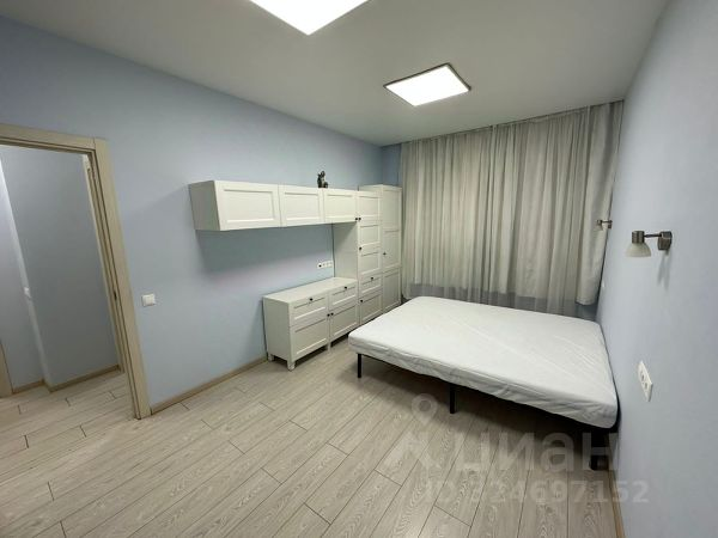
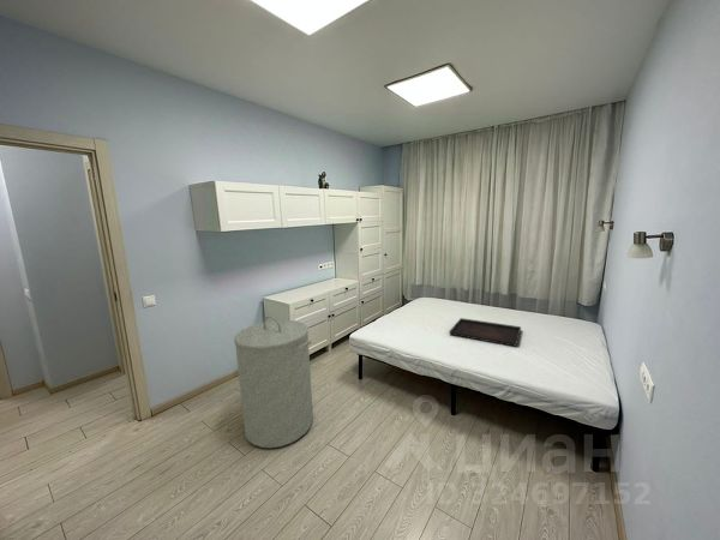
+ laundry hamper [233,314,314,449]
+ serving tray [448,317,522,348]
